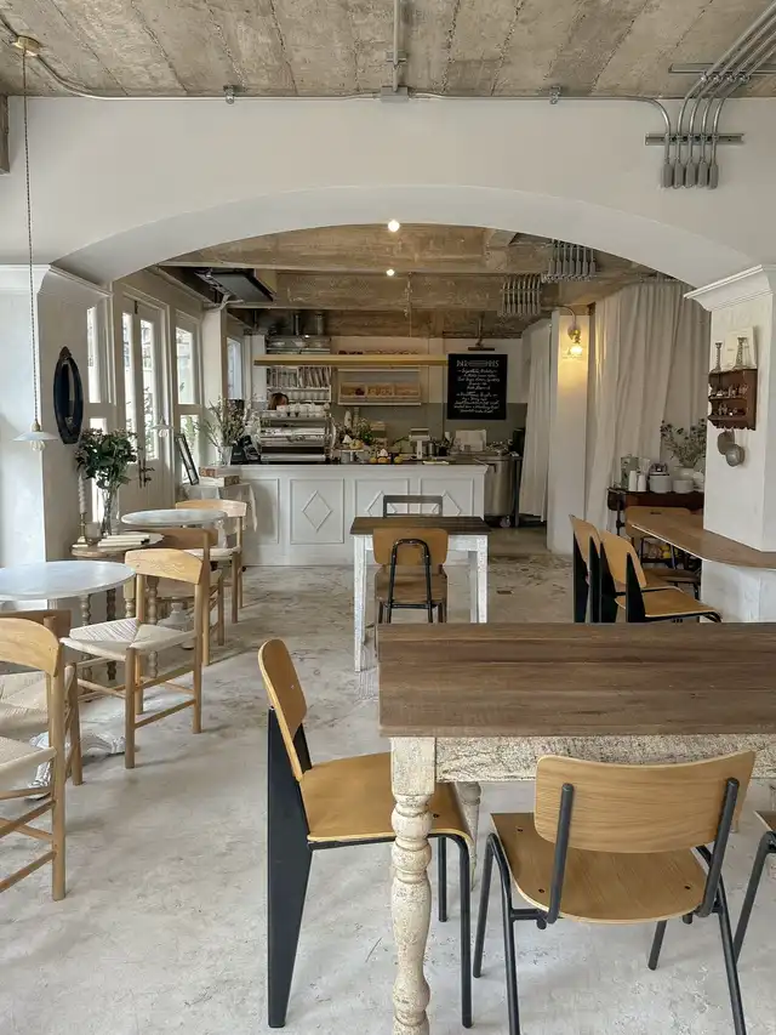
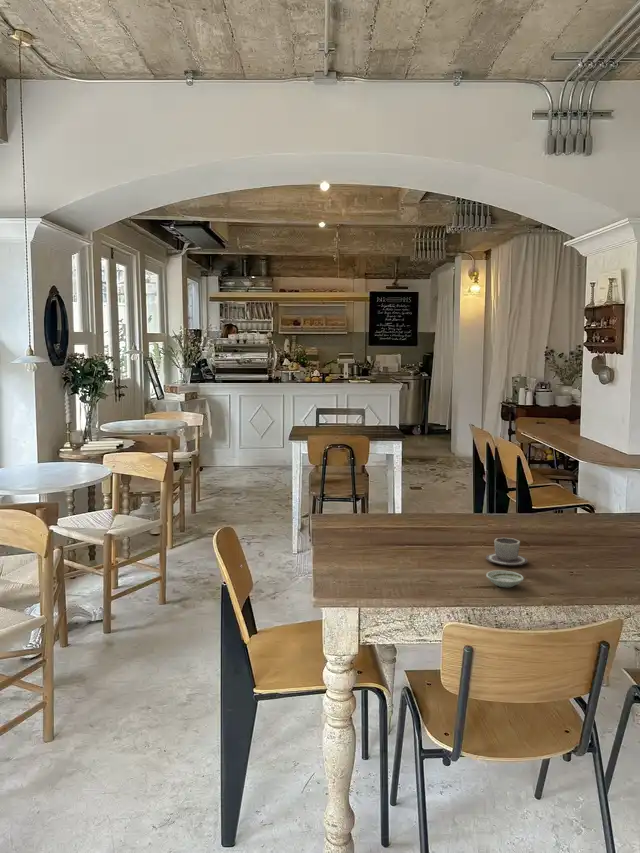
+ cup [485,537,529,567]
+ saucer [485,569,525,588]
